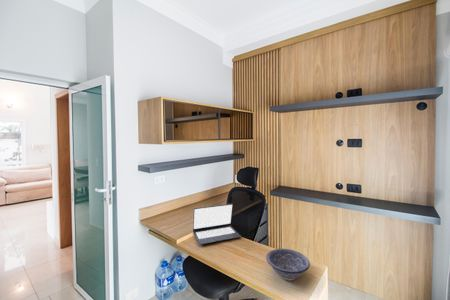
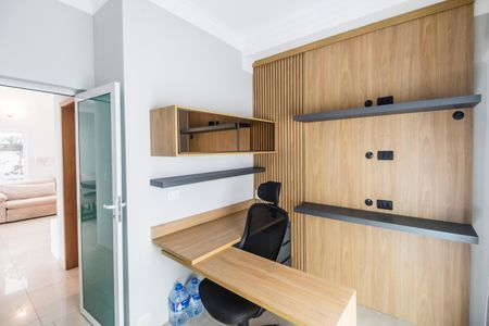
- laptop [192,203,242,246]
- decorative bowl [265,248,311,282]
